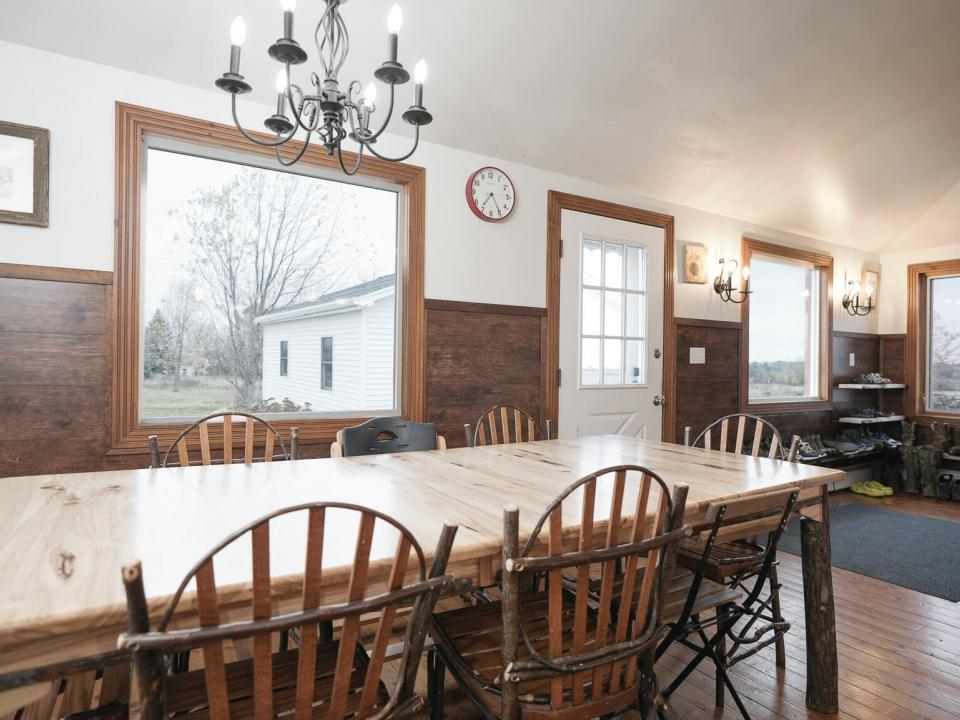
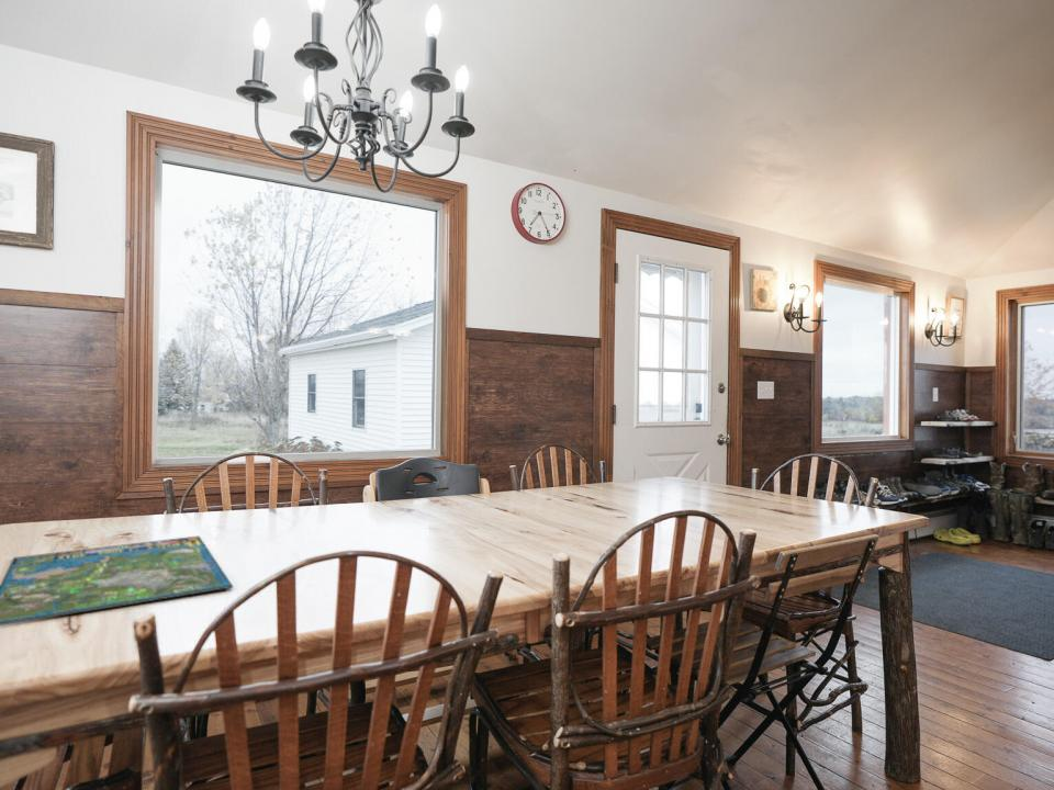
+ board game [0,534,234,627]
